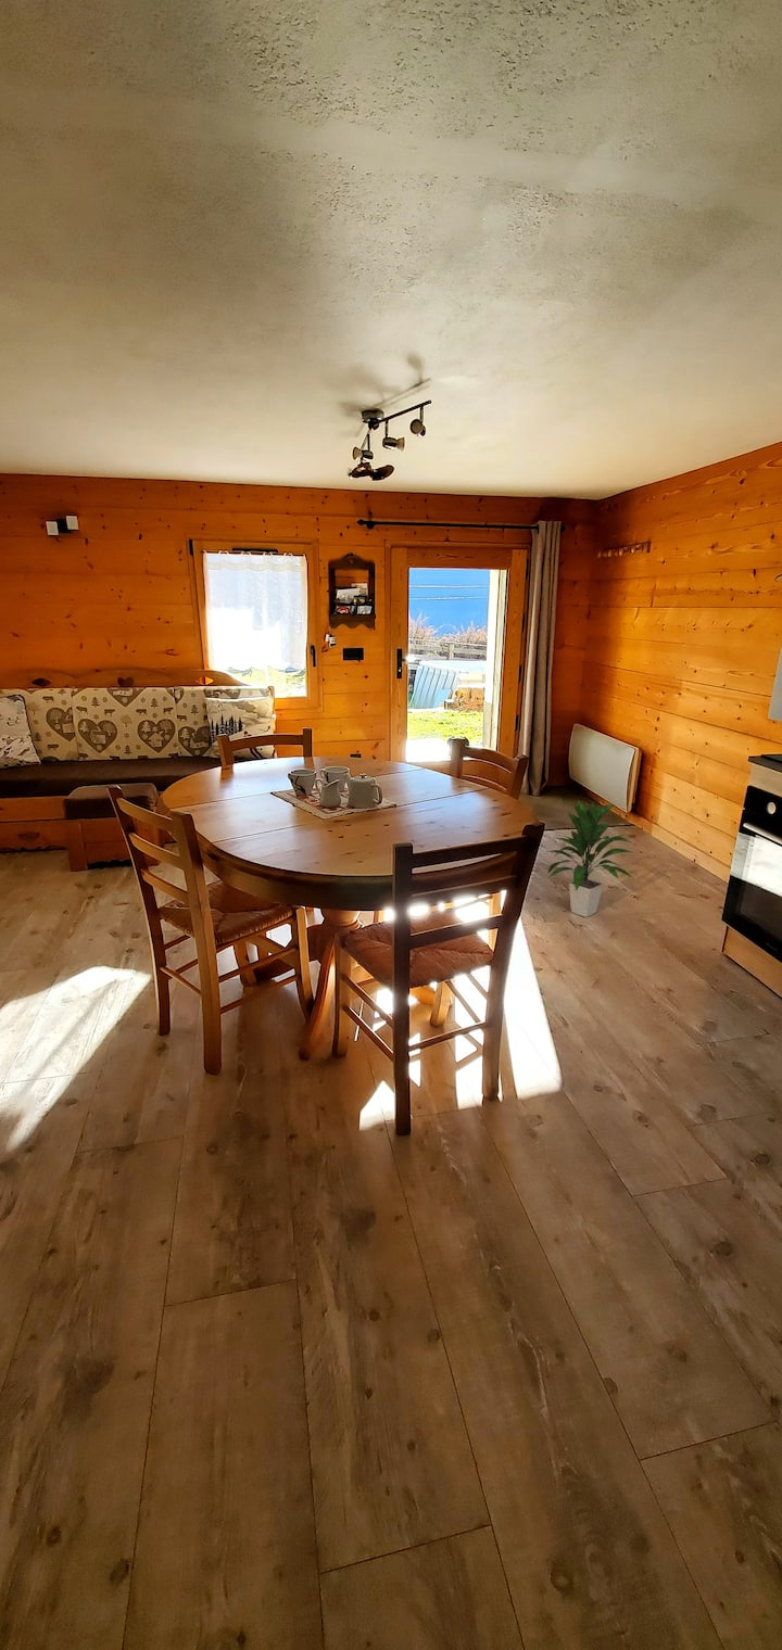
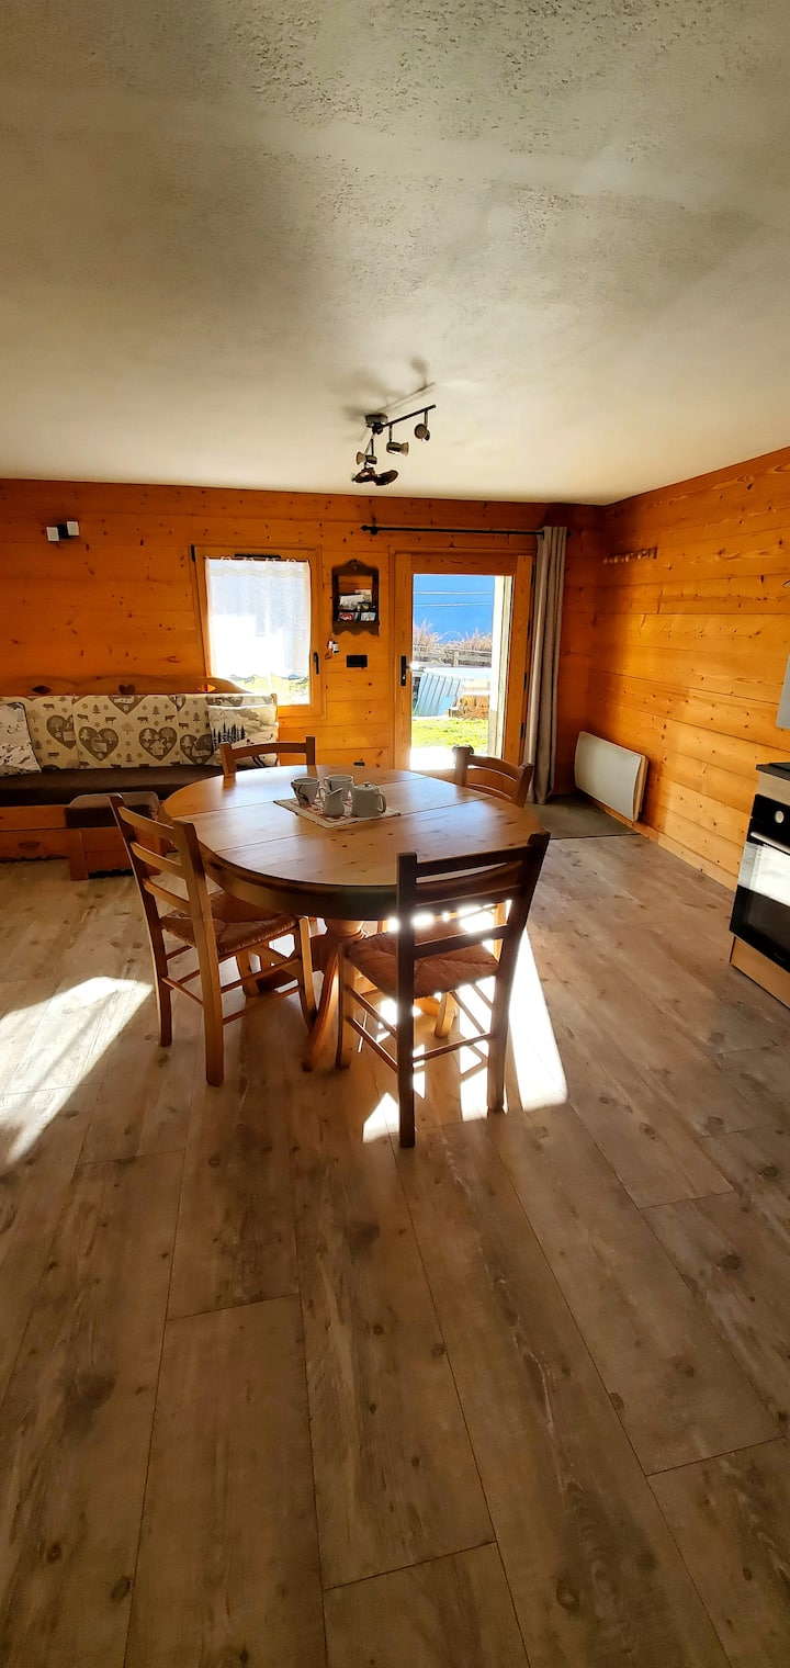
- indoor plant [546,799,634,918]
